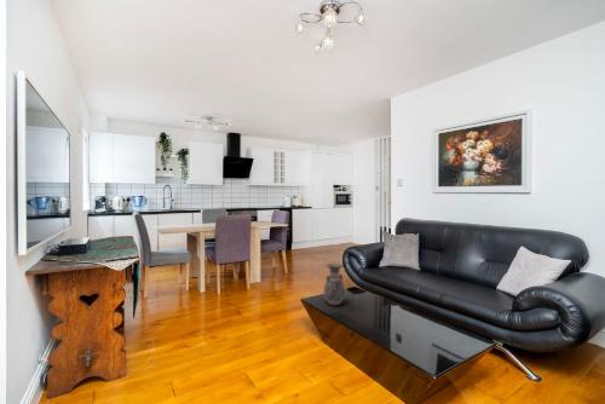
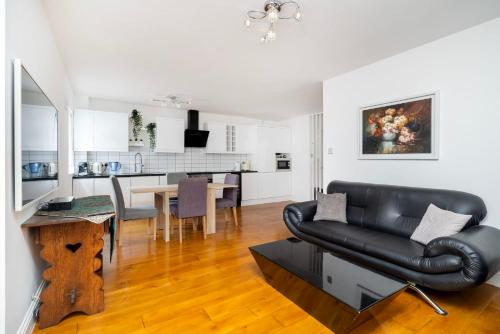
- vase [323,262,346,306]
